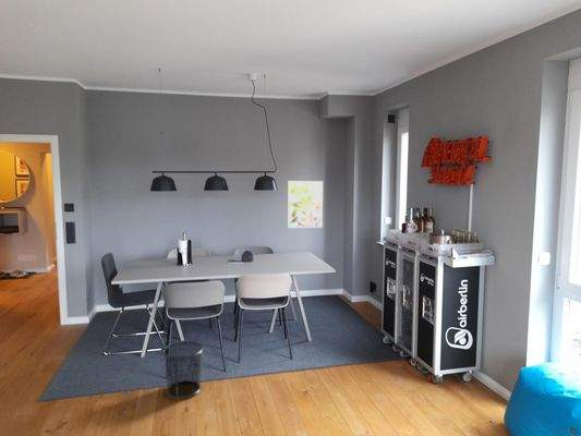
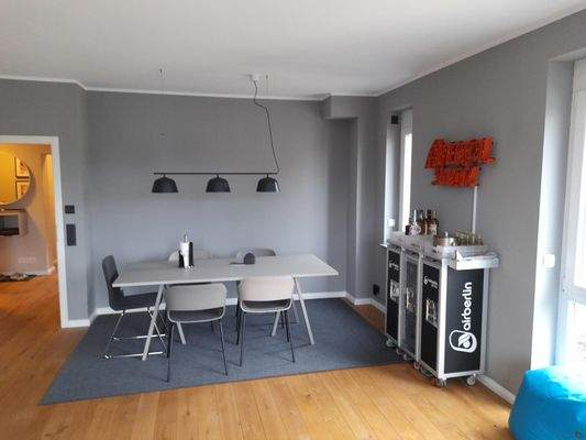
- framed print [287,180,324,229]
- waste bin [161,340,205,400]
